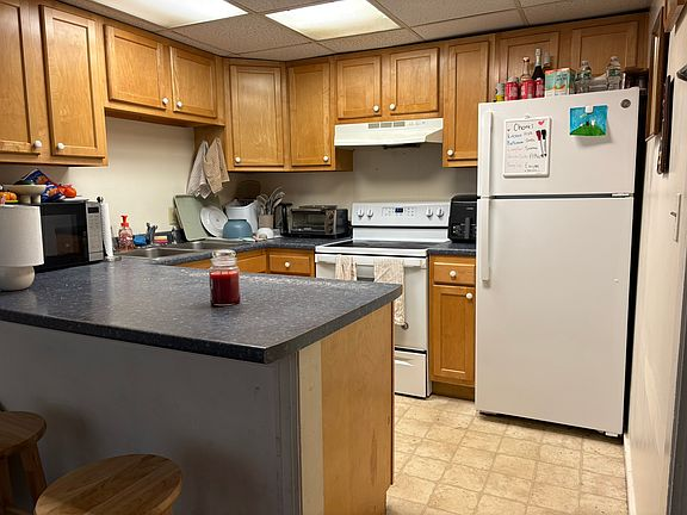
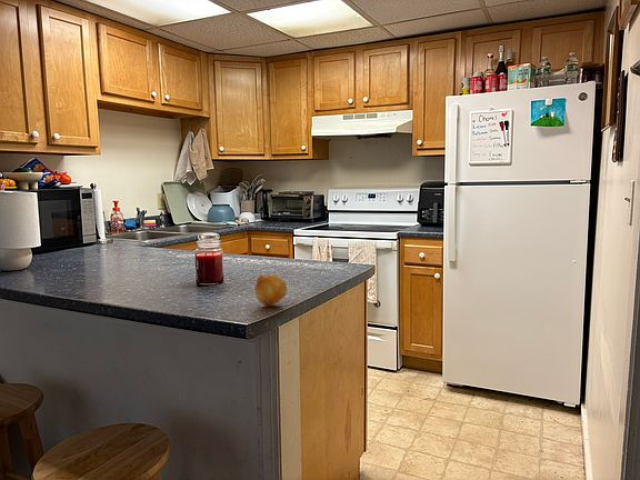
+ fruit [254,274,288,307]
